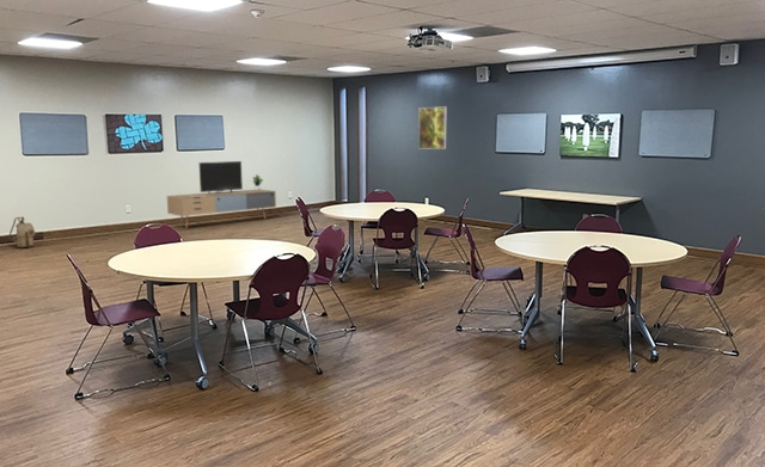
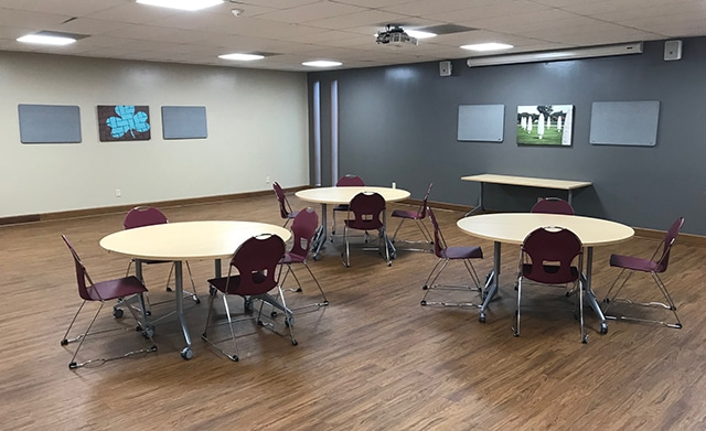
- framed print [417,106,447,150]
- backpack [8,216,37,248]
- media console [166,160,277,229]
